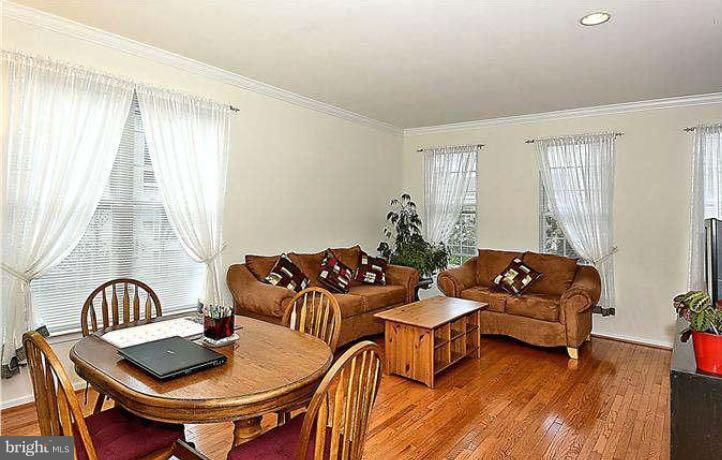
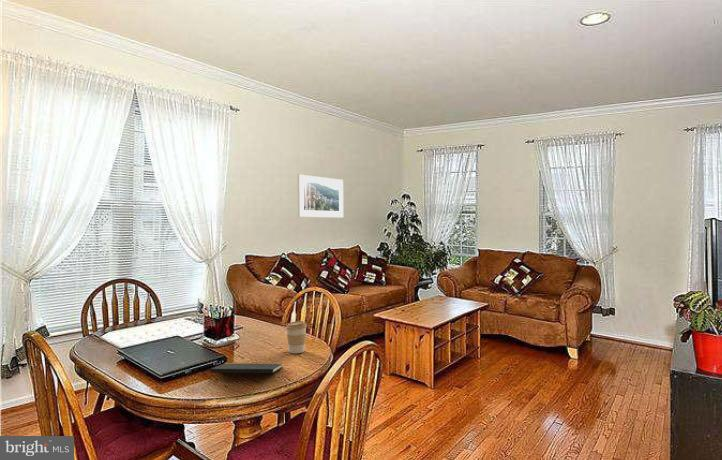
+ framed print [297,174,344,218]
+ notepad [209,362,284,381]
+ coffee cup [285,320,308,354]
